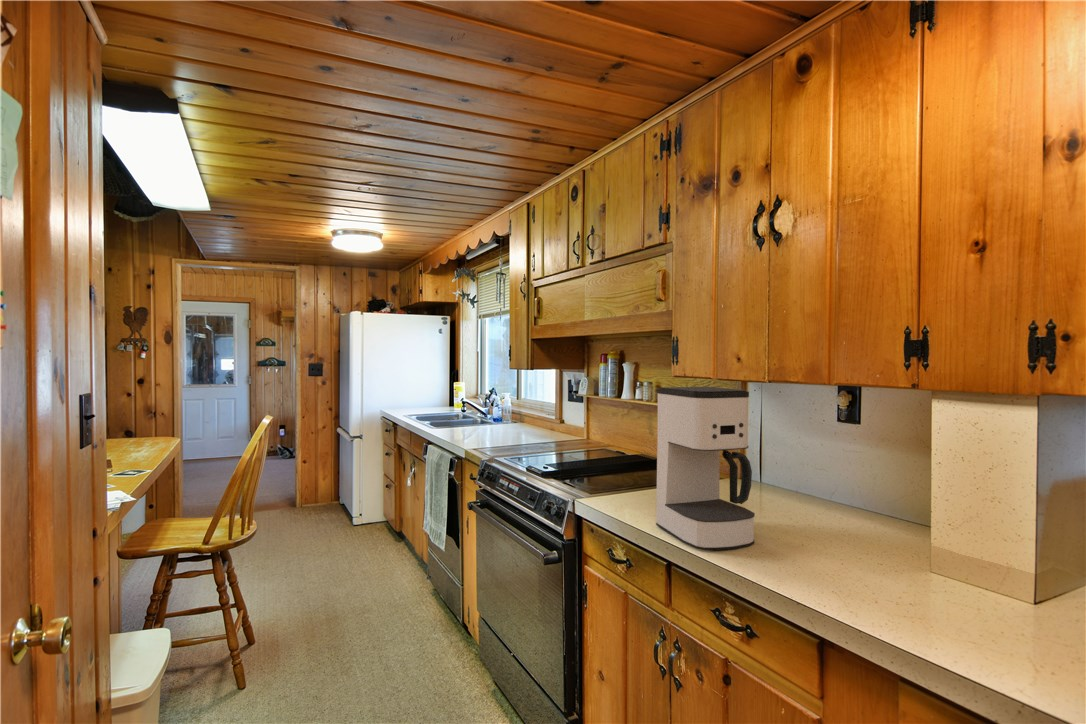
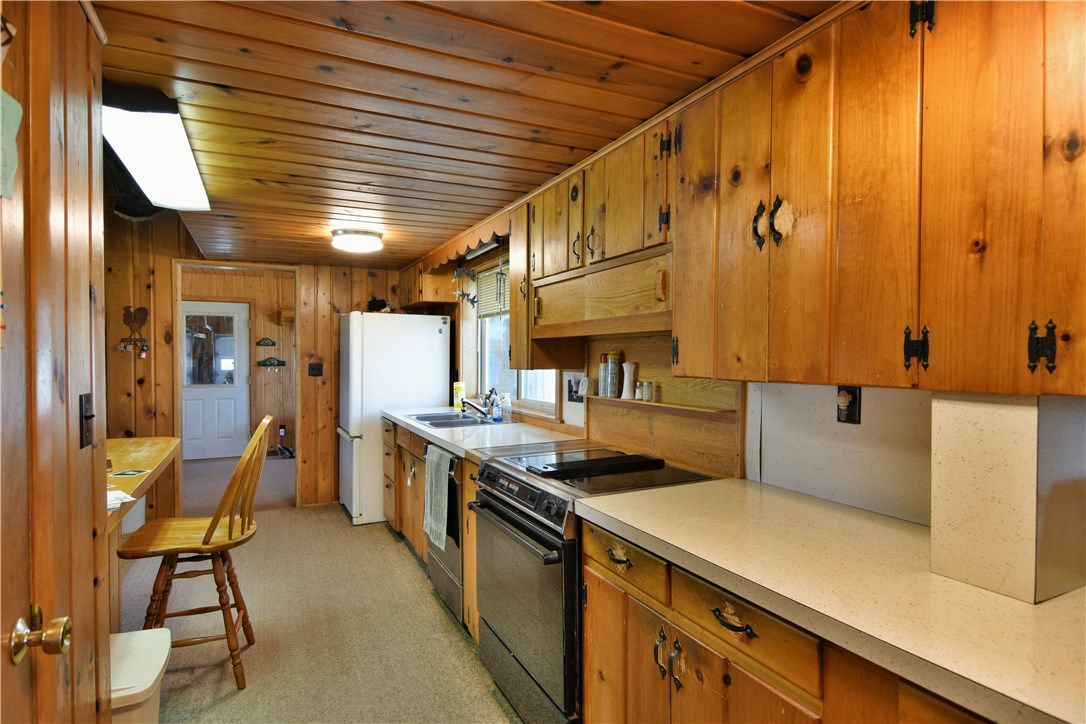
- coffee maker [655,386,756,551]
